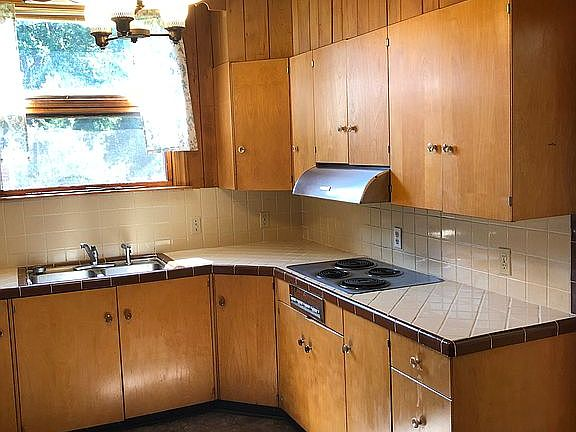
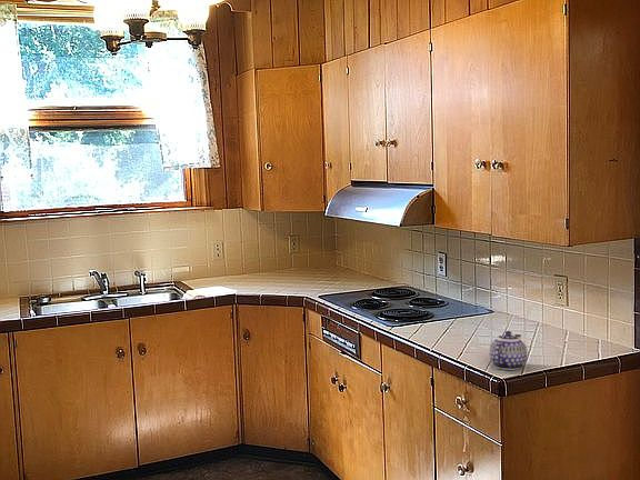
+ teapot [488,330,528,371]
